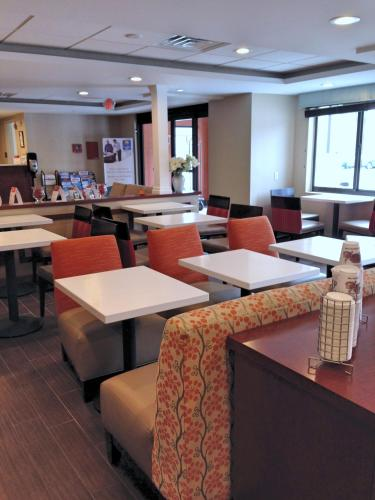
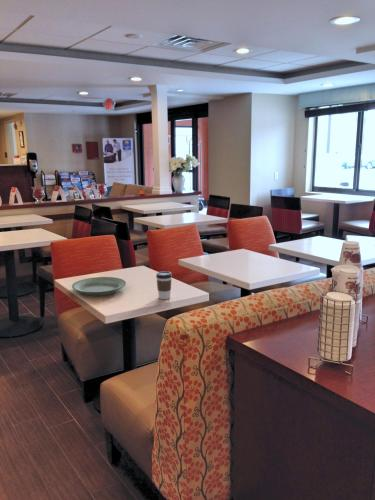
+ coffee cup [155,270,173,300]
+ plate [71,276,127,297]
